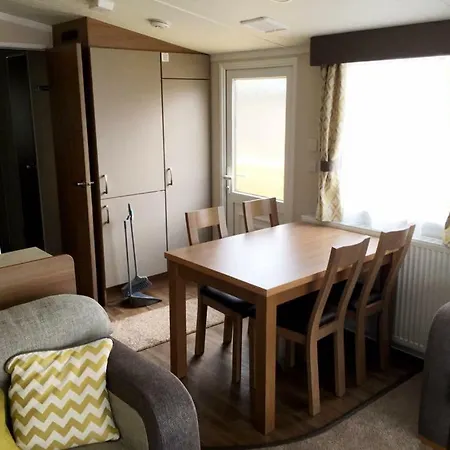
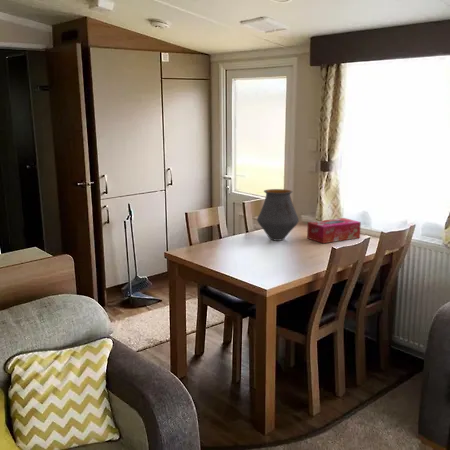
+ tissue box [306,217,362,244]
+ vase [256,188,300,242]
